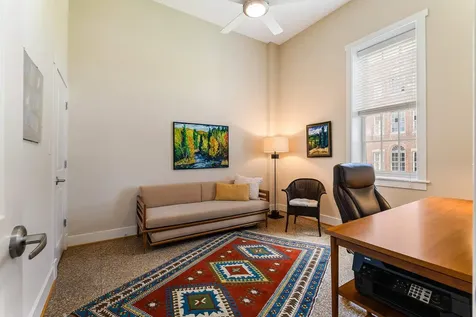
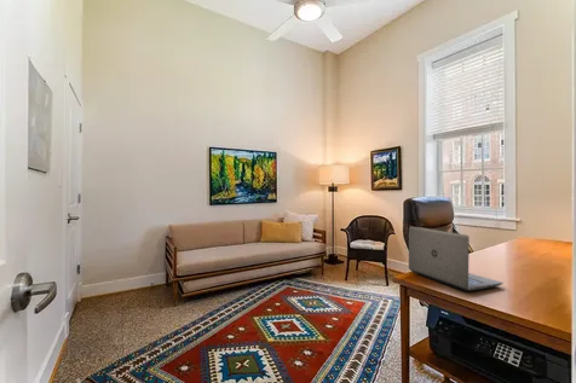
+ laptop [408,225,505,292]
